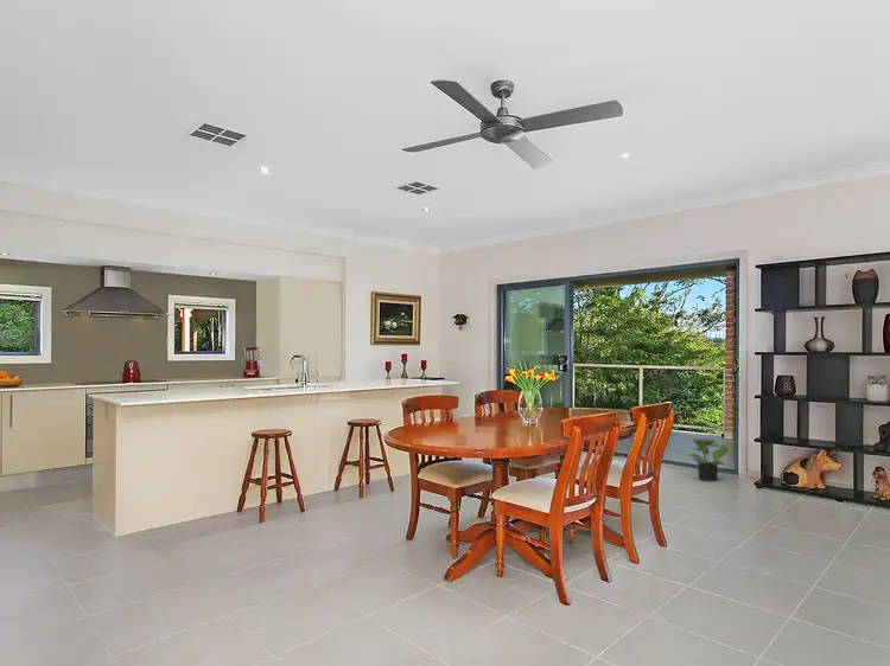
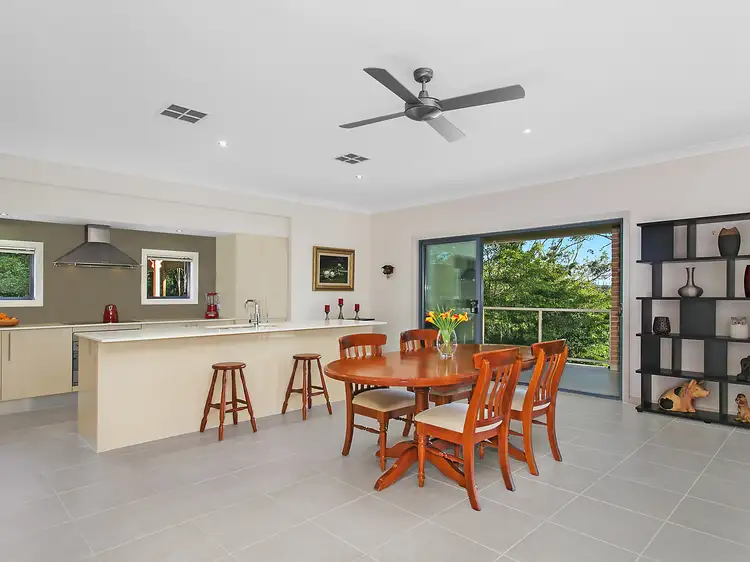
- potted plant [688,438,729,482]
